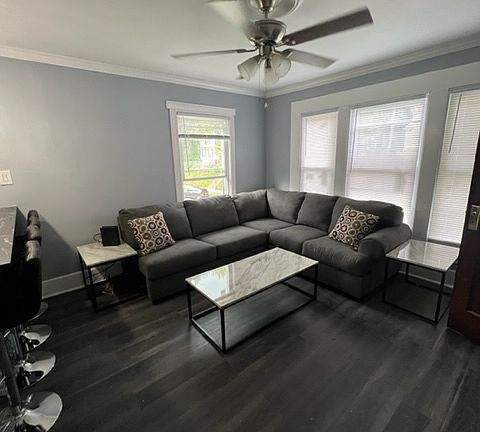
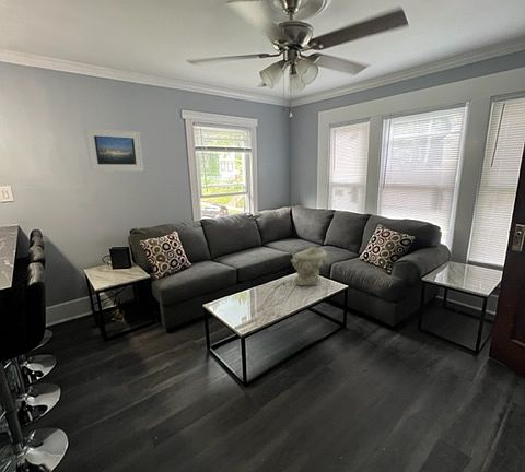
+ decorative bowl [290,246,328,286]
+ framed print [84,127,144,173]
